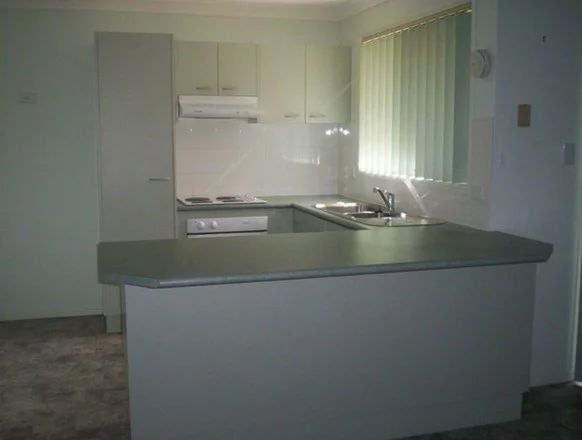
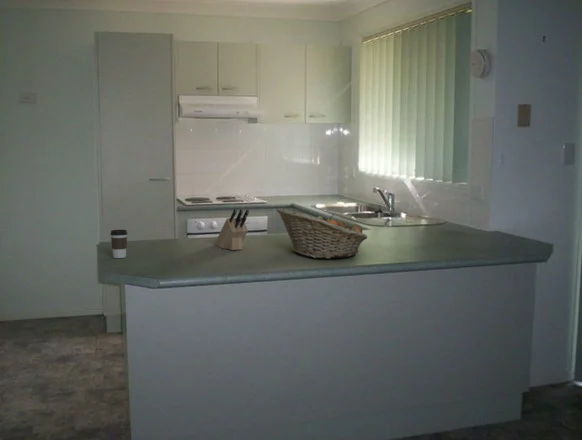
+ fruit basket [276,207,368,260]
+ coffee cup [109,229,128,259]
+ knife block [214,208,250,251]
